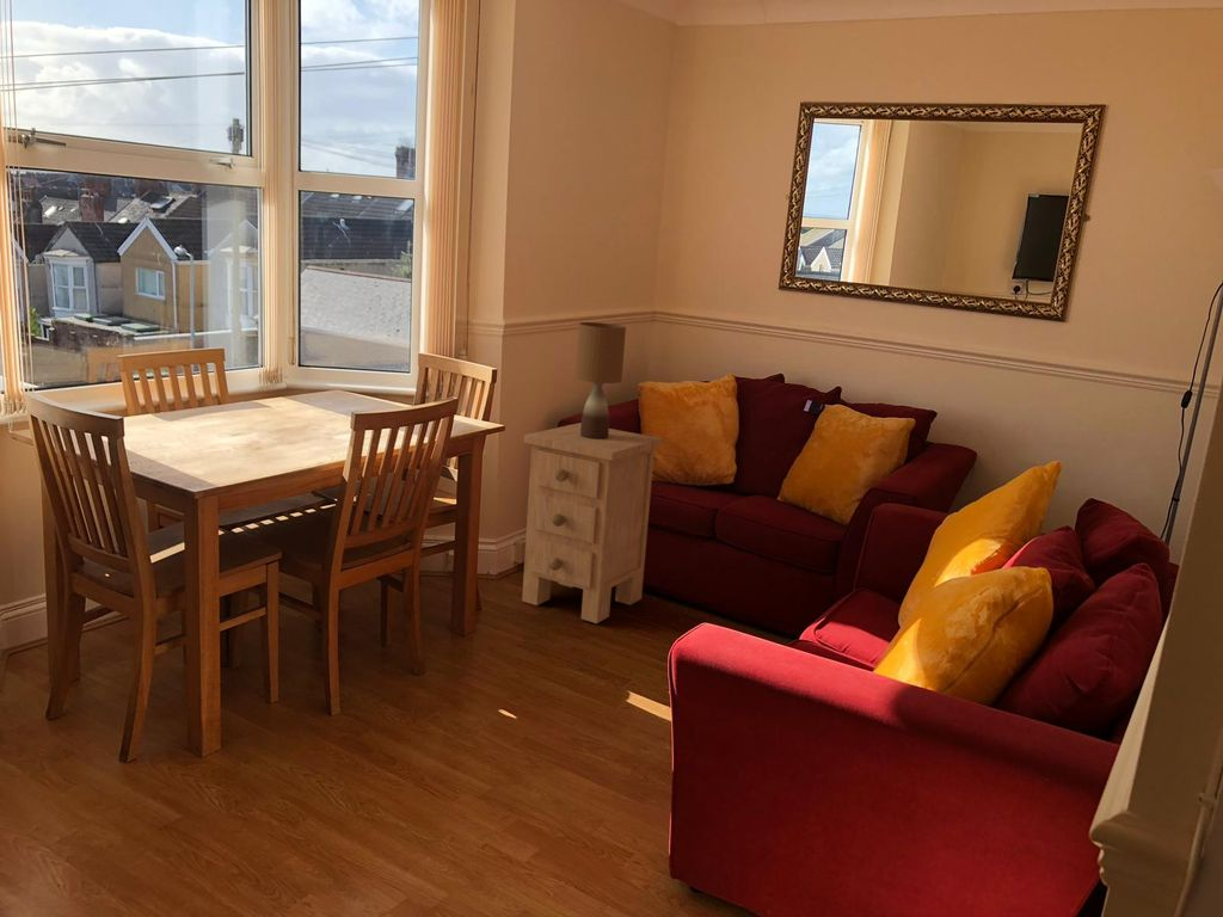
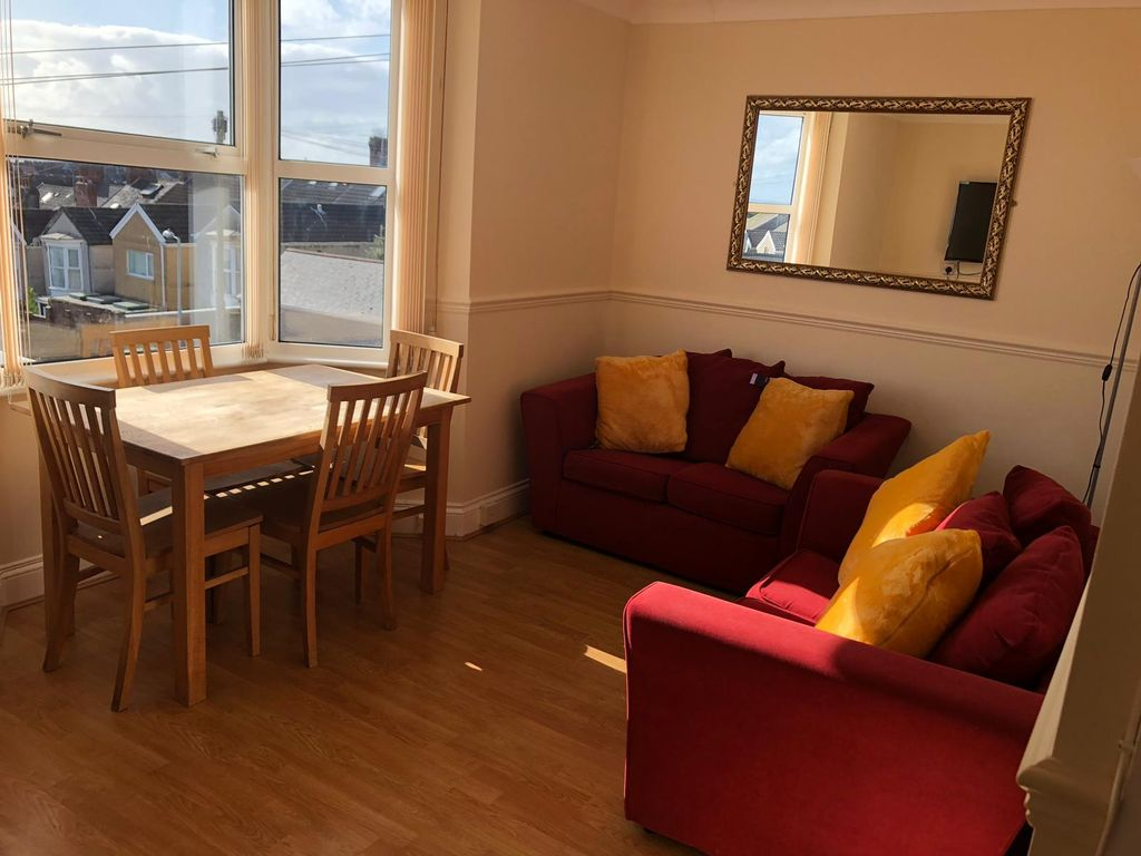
- nightstand [521,421,664,624]
- table lamp [574,321,627,439]
